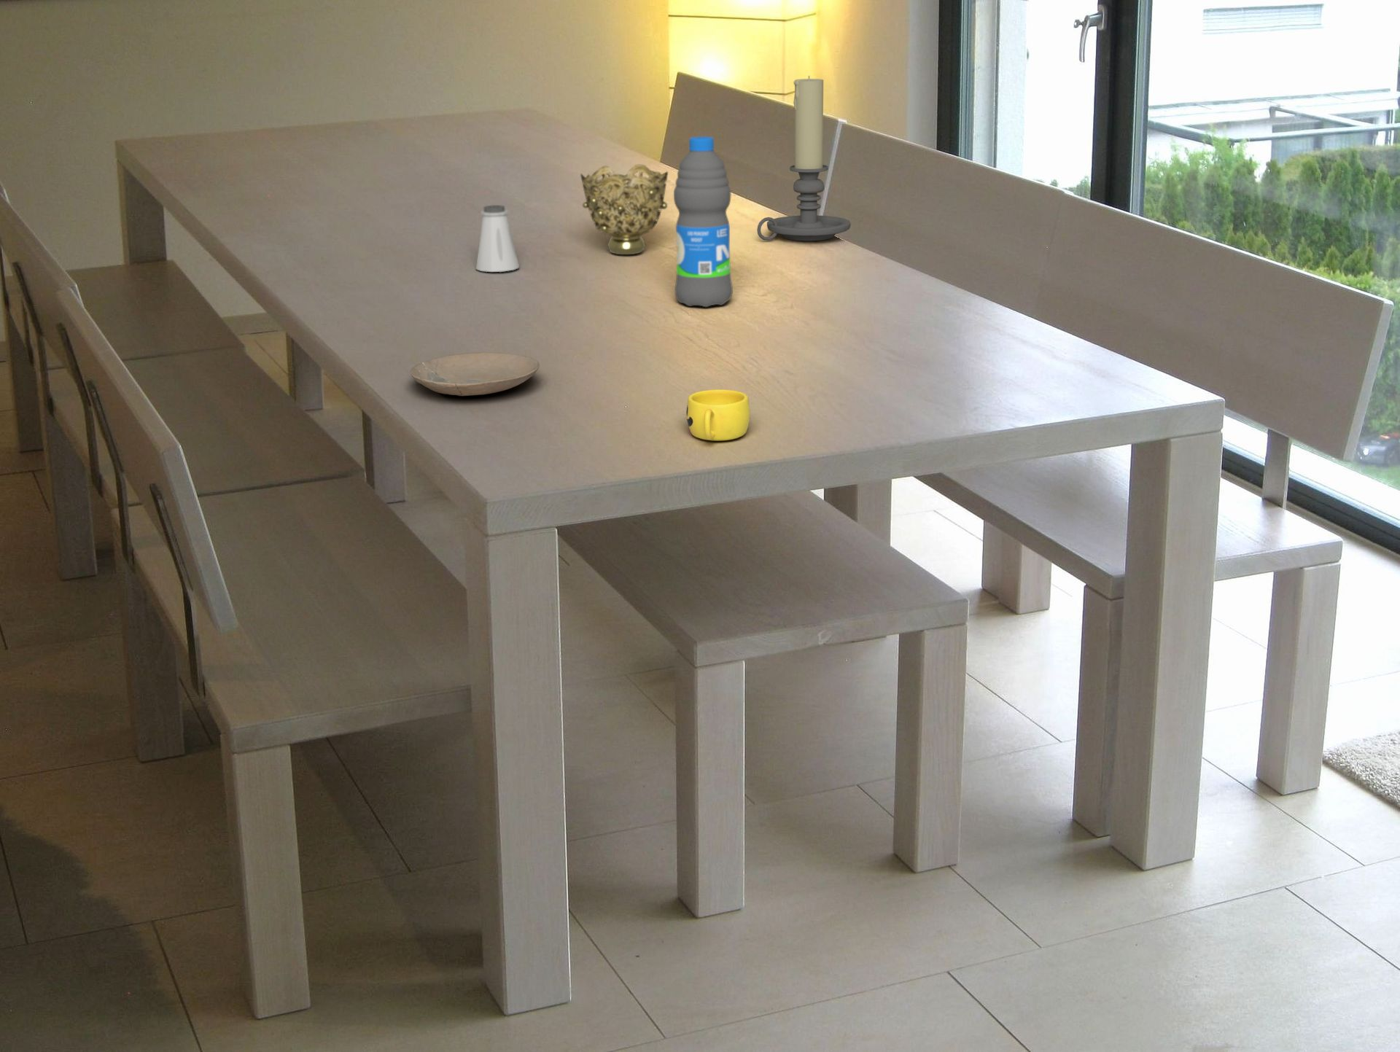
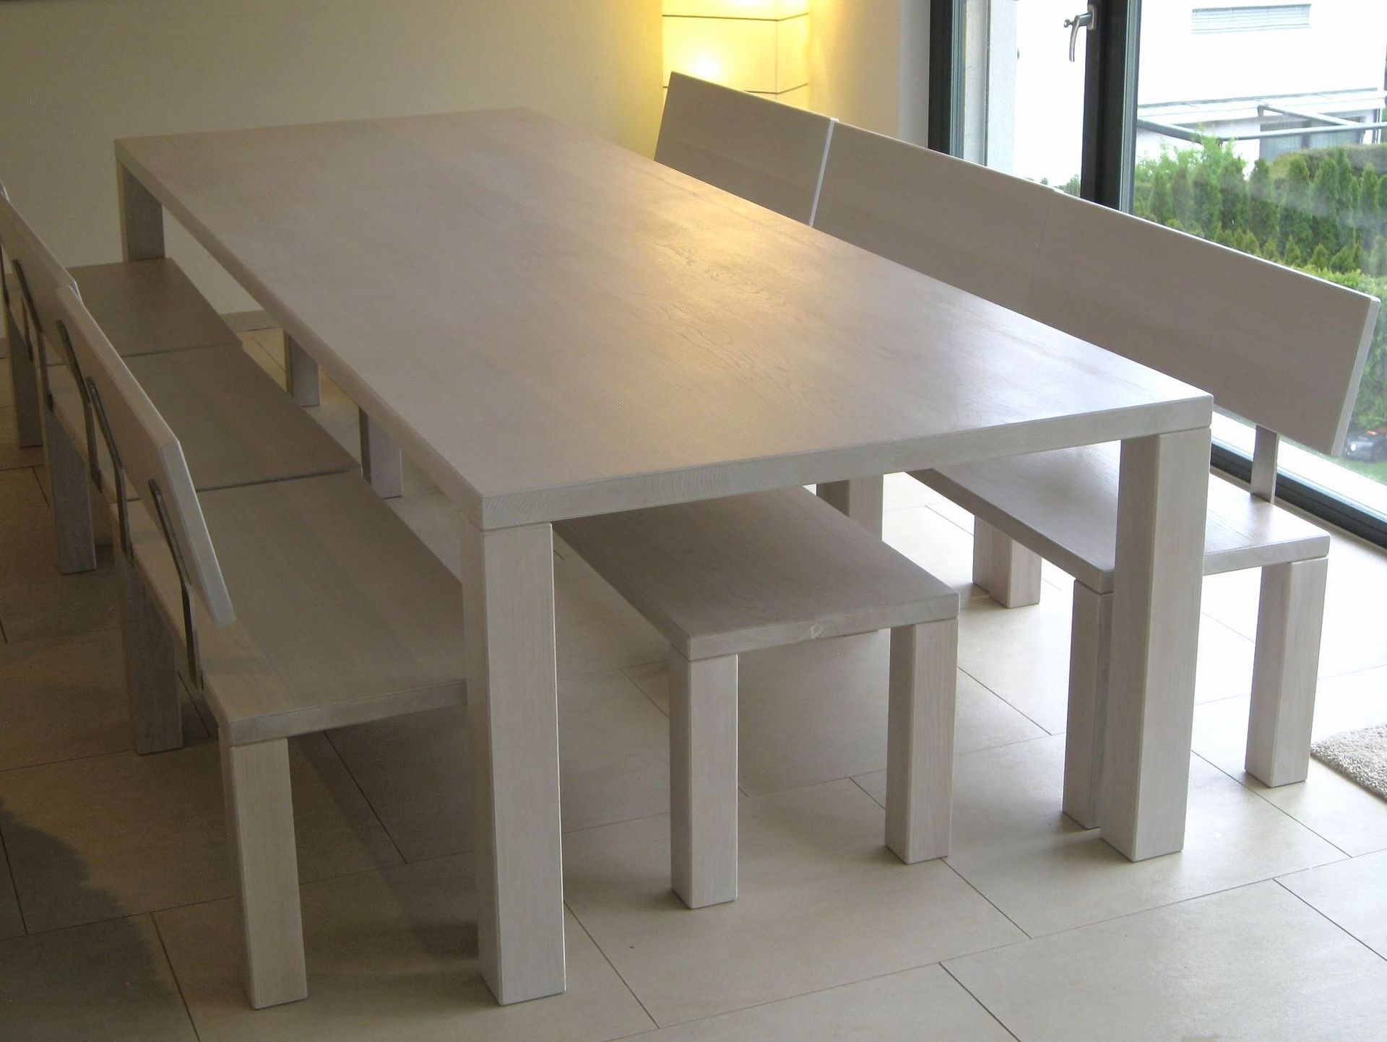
- water bottle [673,136,734,307]
- saltshaker [475,204,520,273]
- cup [685,389,751,441]
- decorative bowl [580,164,669,255]
- candle holder [756,75,852,241]
- plate [409,351,540,397]
